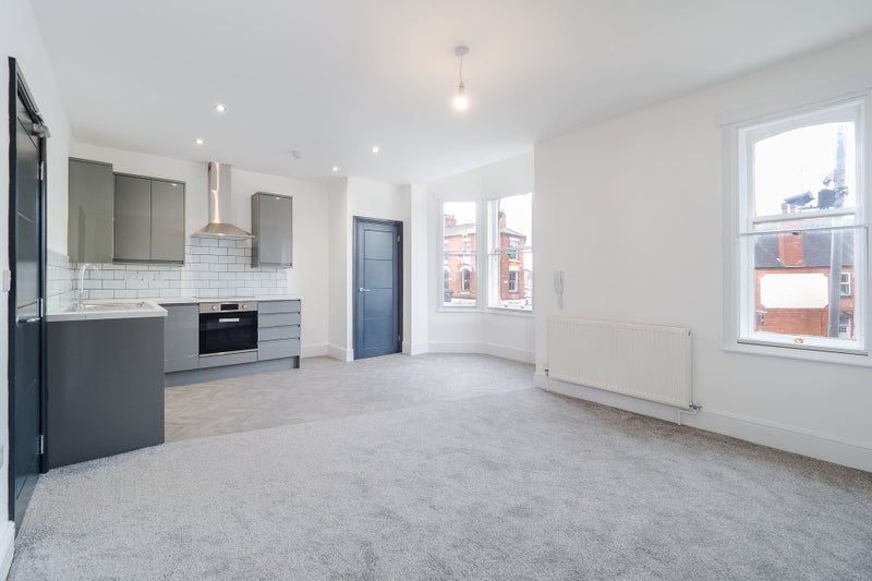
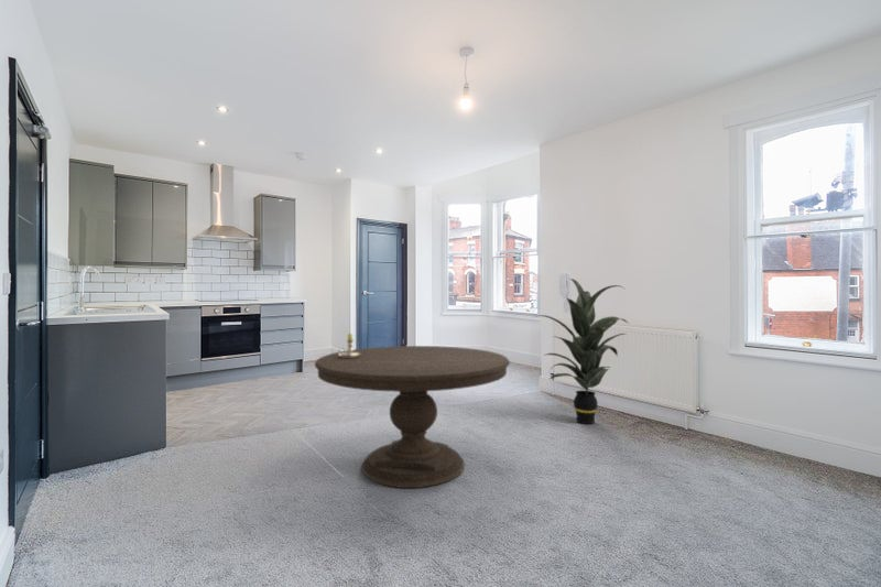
+ dining table [314,345,511,489]
+ indoor plant [532,278,629,425]
+ candlestick [337,333,361,358]
